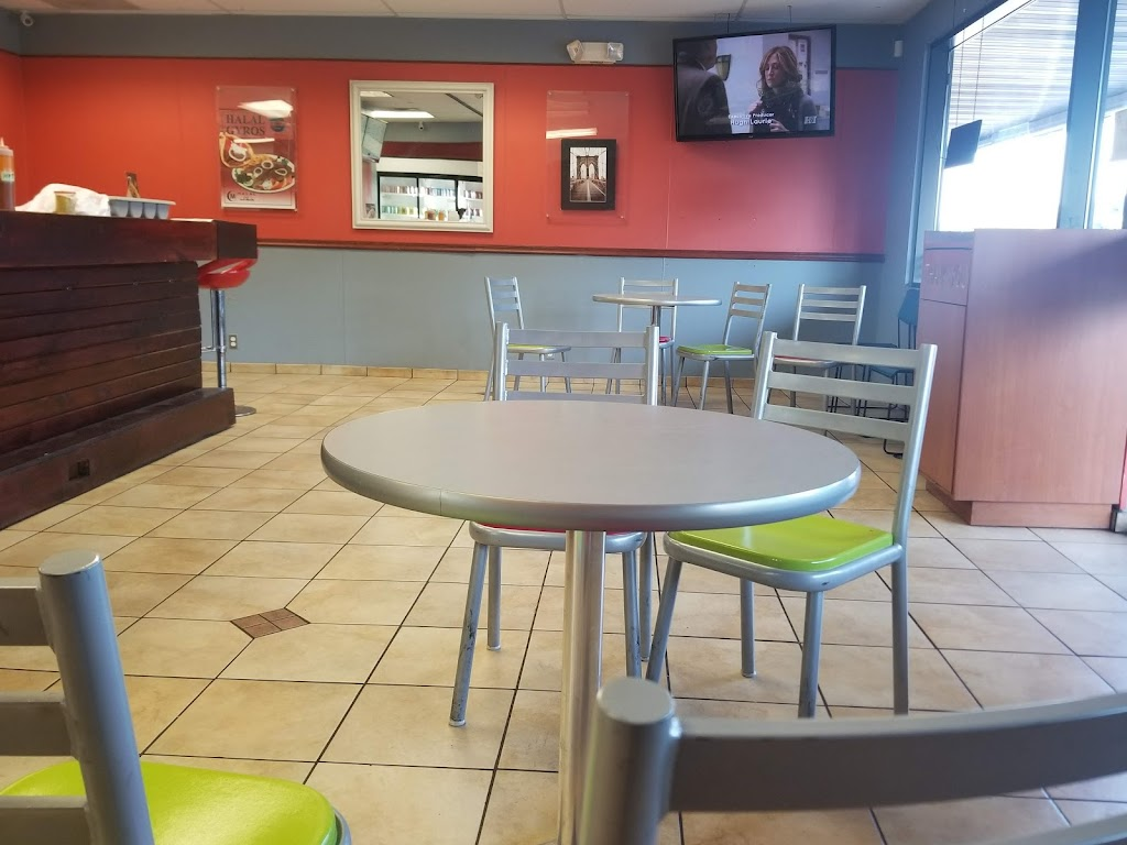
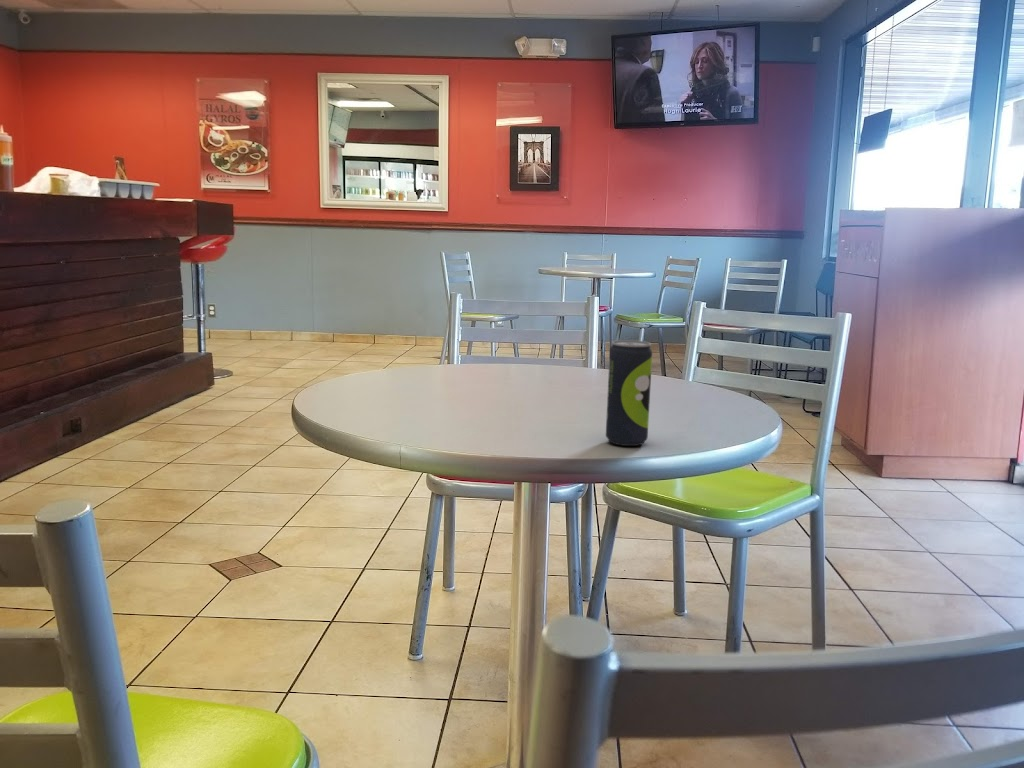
+ beverage can [605,339,653,447]
